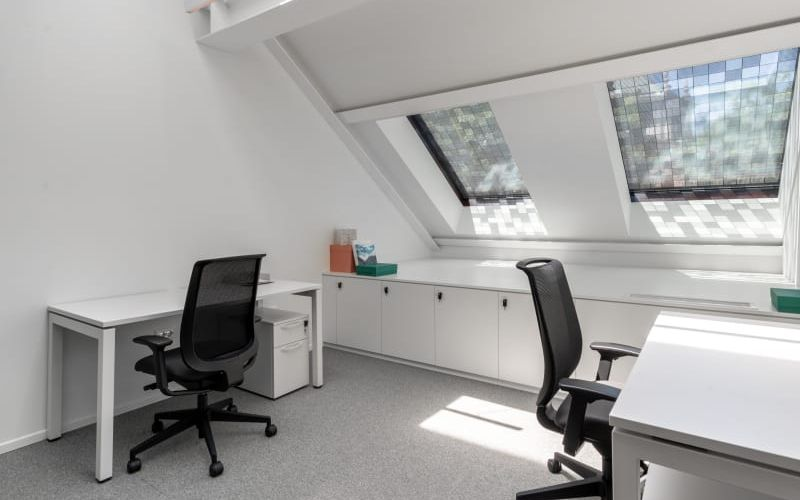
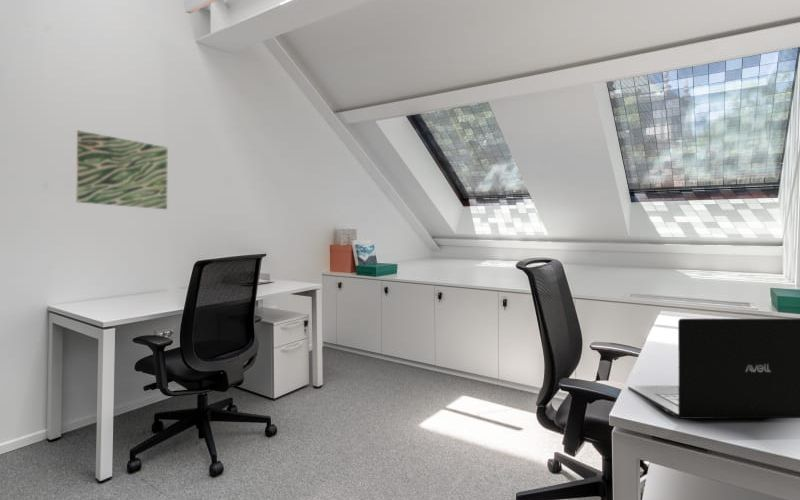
+ laptop [627,317,800,420]
+ wall art [76,130,169,210]
